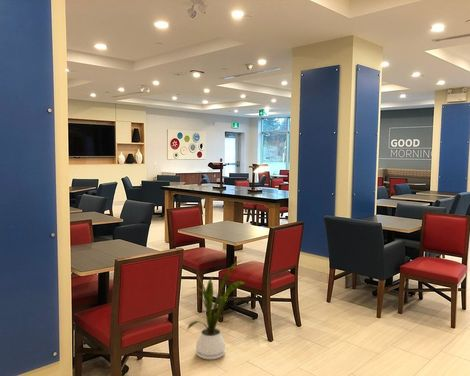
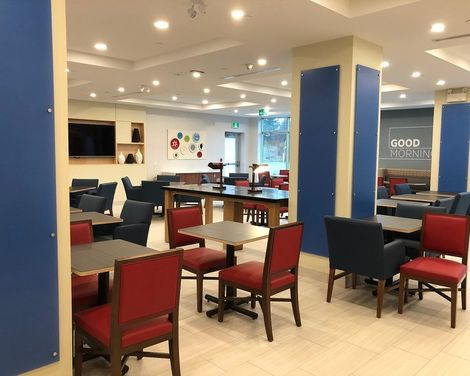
- house plant [186,260,246,361]
